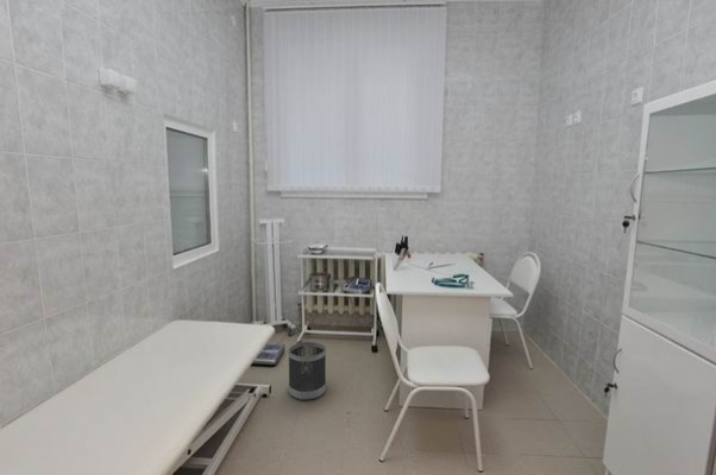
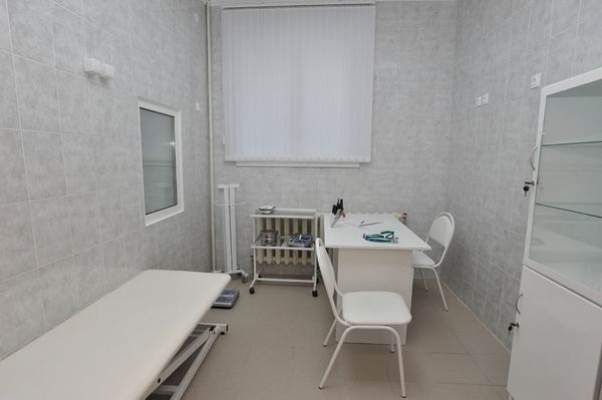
- wastebasket [287,341,327,401]
